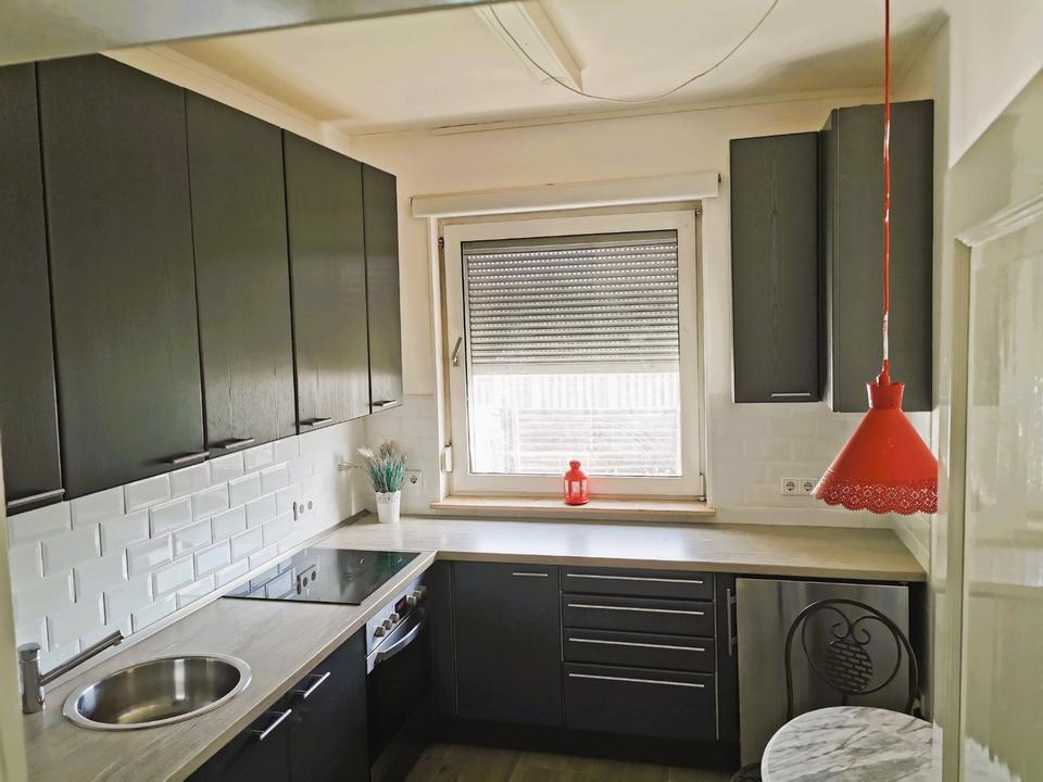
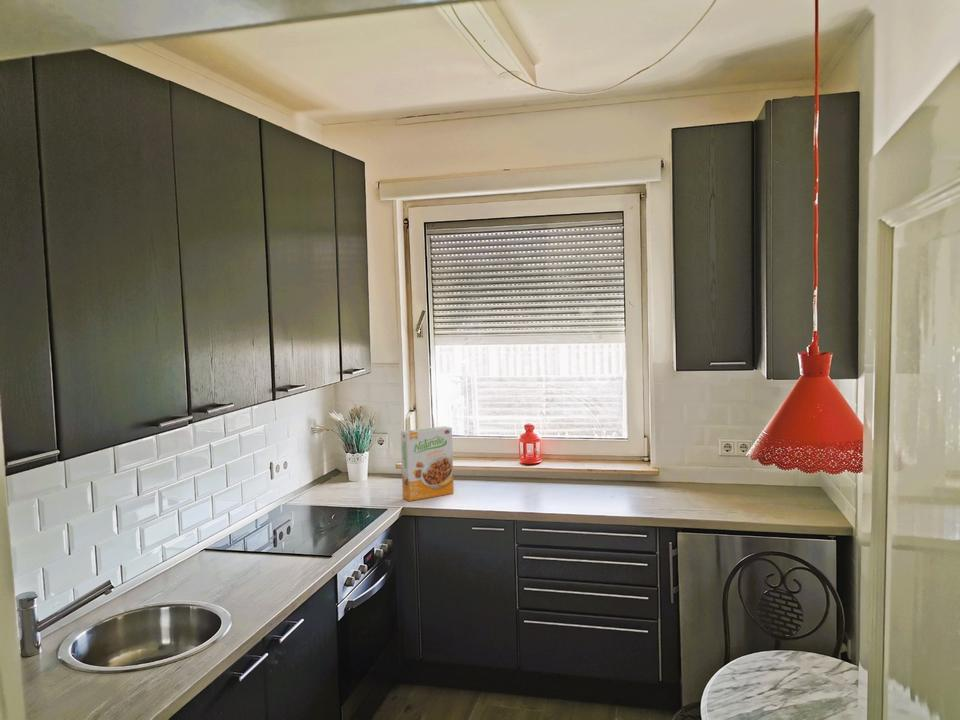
+ cereal box [400,425,455,502]
